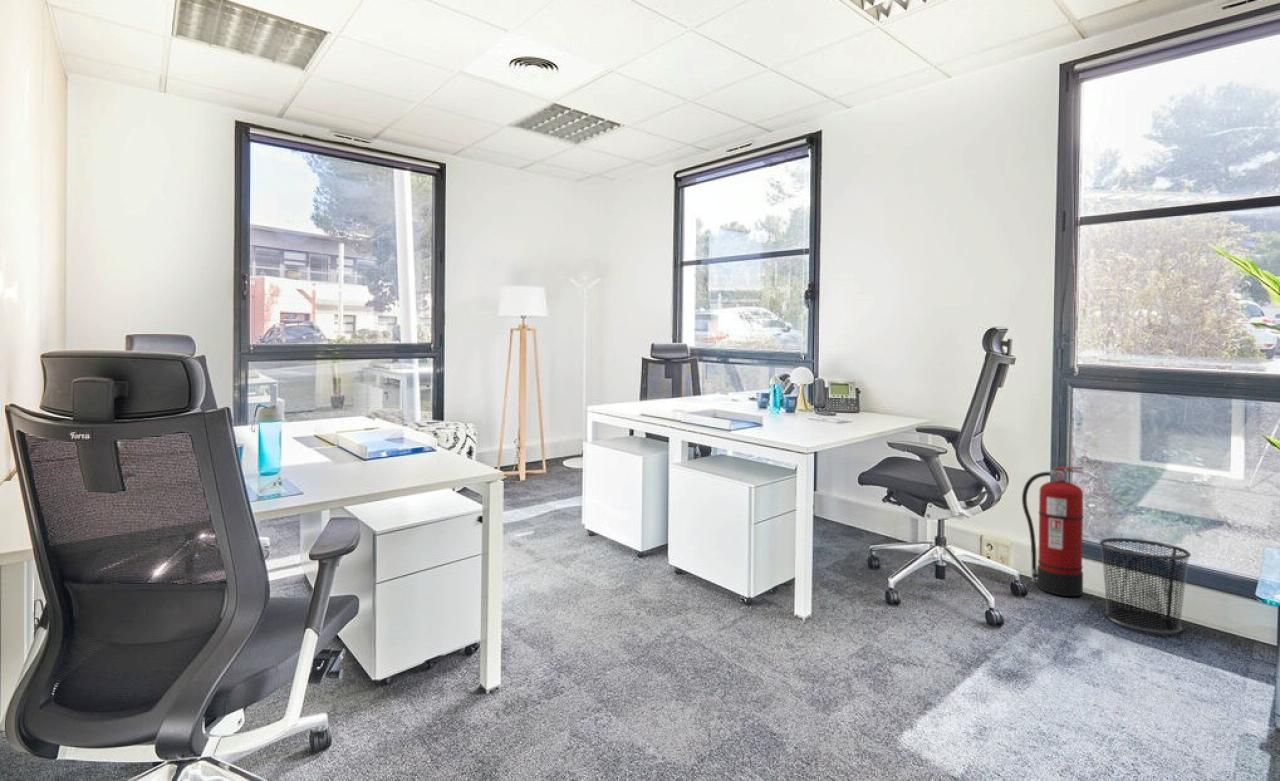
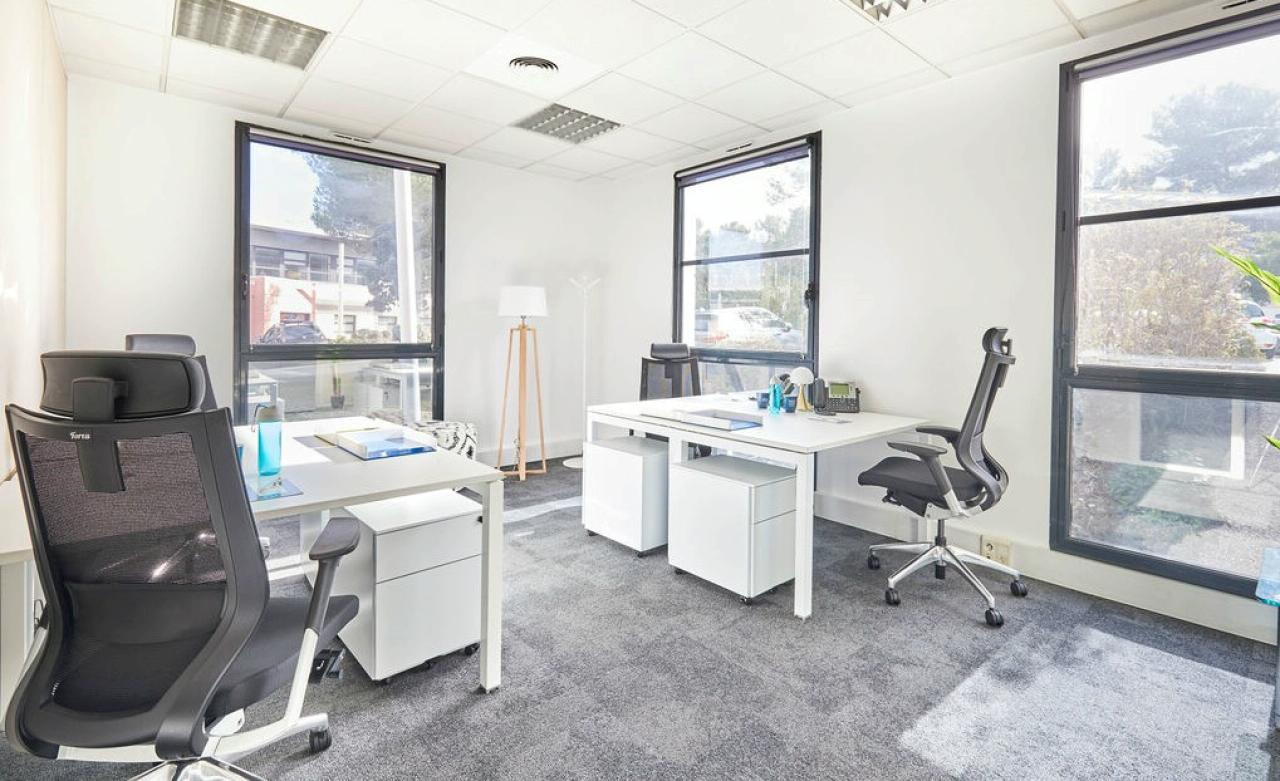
- waste bin [1098,537,1192,635]
- fire extinguisher [1021,466,1091,597]
